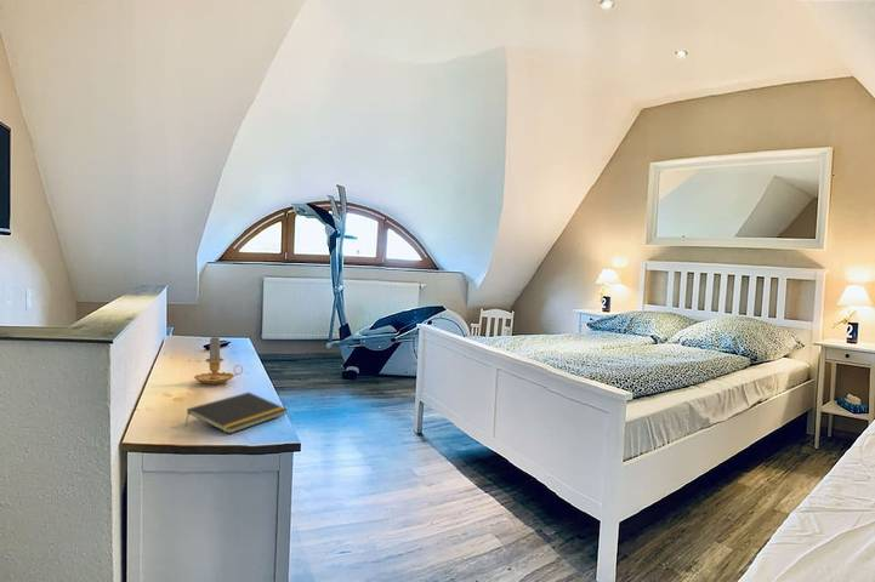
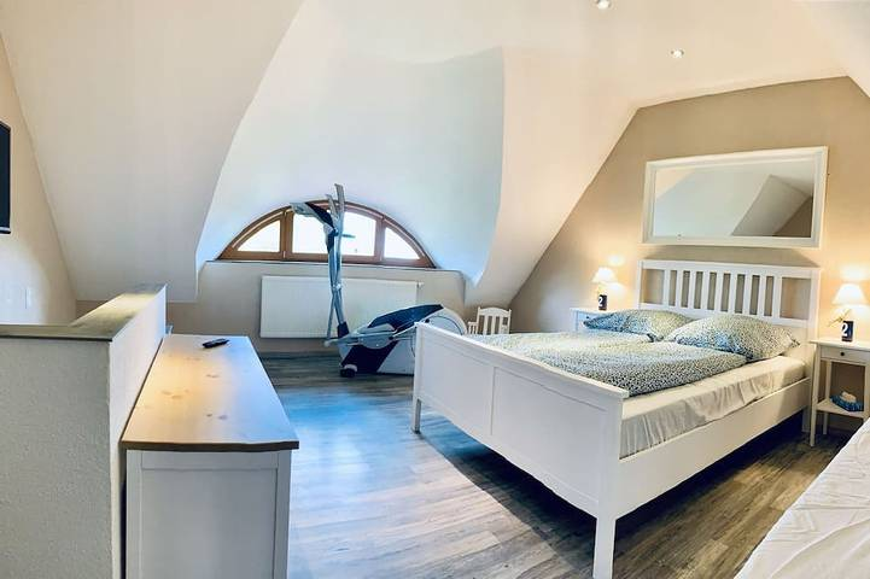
- candle [193,336,244,386]
- notepad [184,392,289,435]
